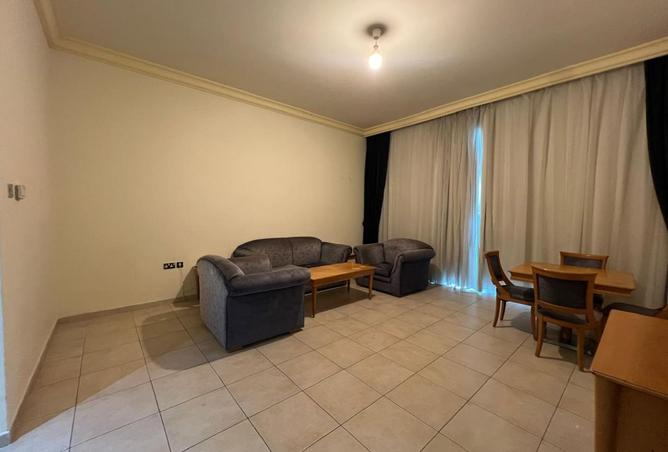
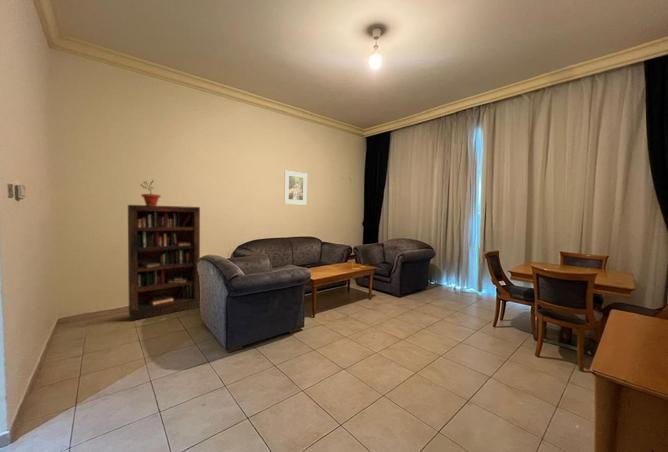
+ potted plant [139,180,162,206]
+ bookcase [127,204,201,322]
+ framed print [283,170,308,206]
